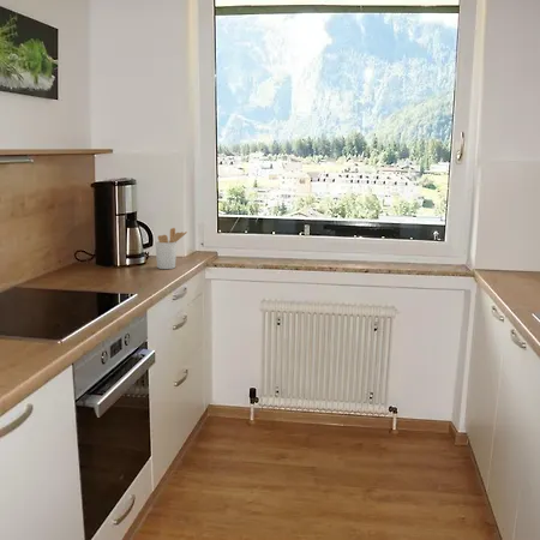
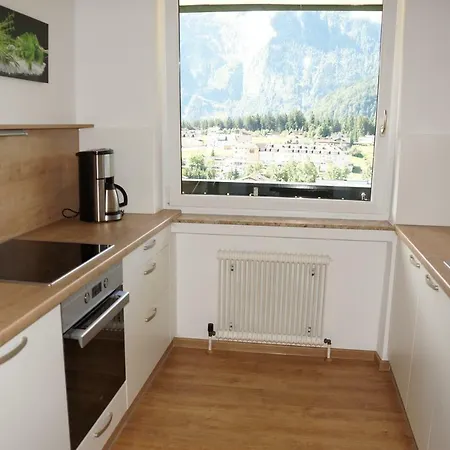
- utensil holder [155,227,188,270]
